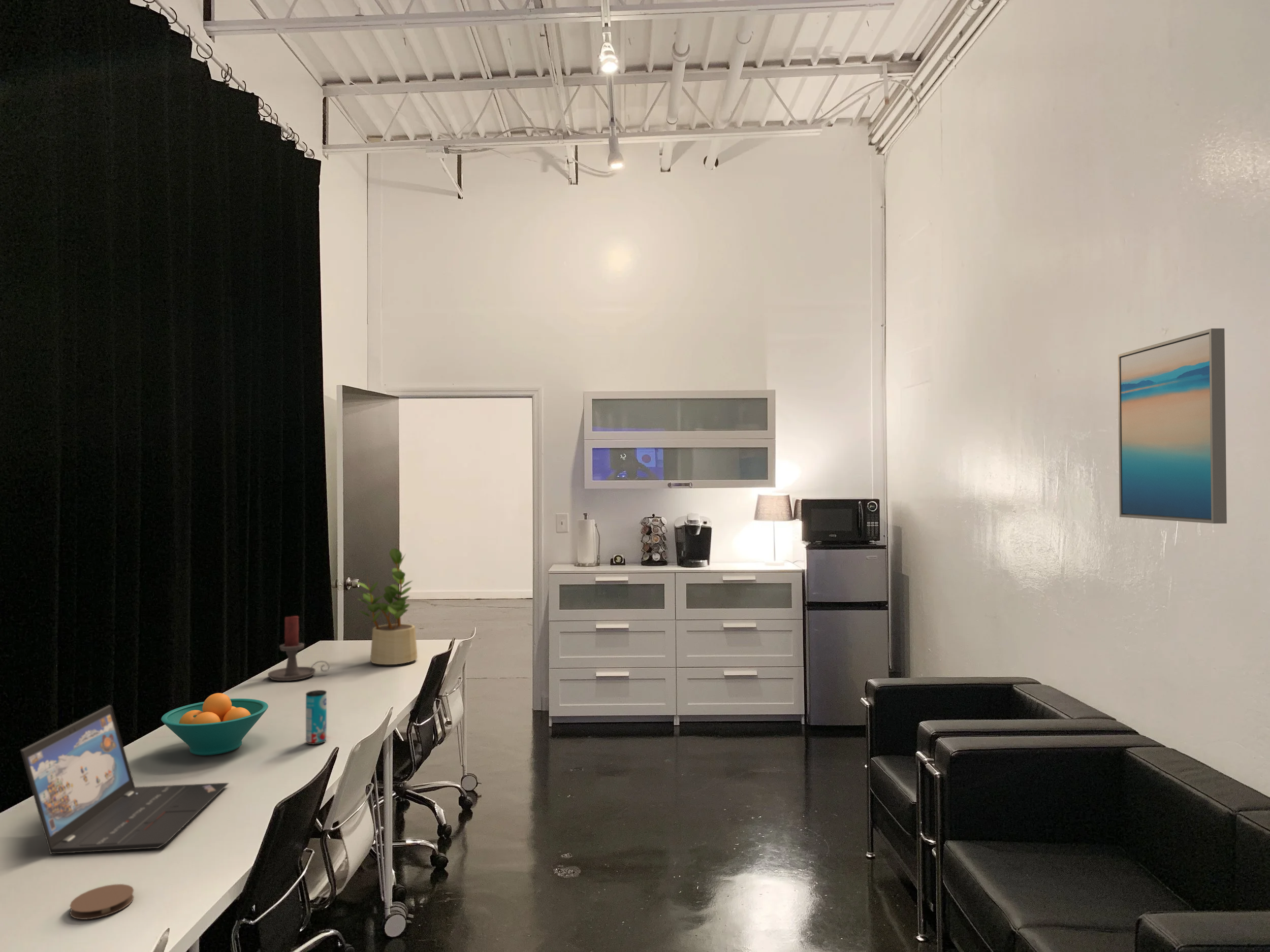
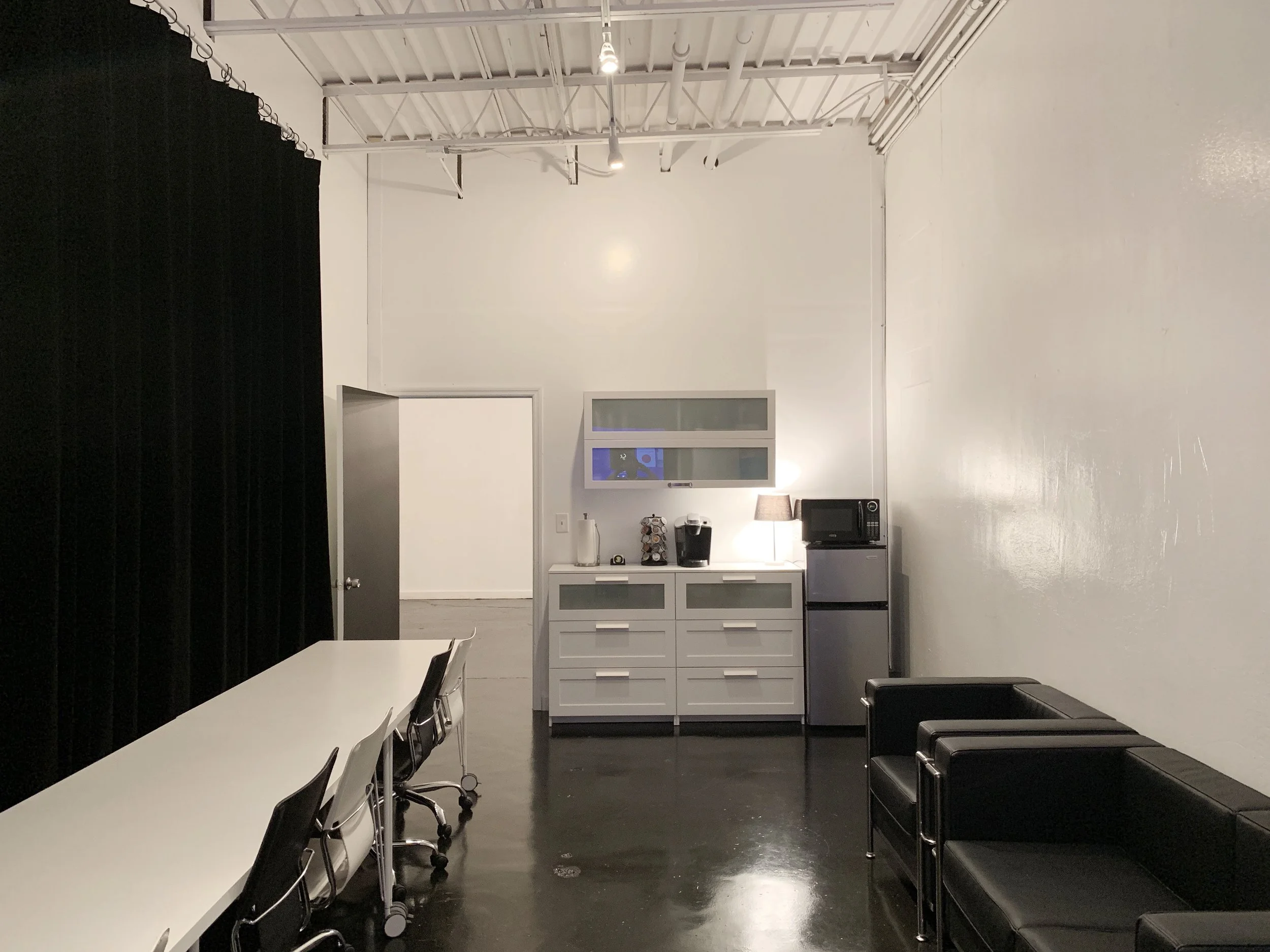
- candle holder [267,615,330,681]
- coaster [69,883,134,920]
- wall art [1118,328,1227,524]
- fruit bowl [161,693,269,756]
- laptop [20,704,229,855]
- beverage can [305,690,327,745]
- potted plant [355,548,418,665]
